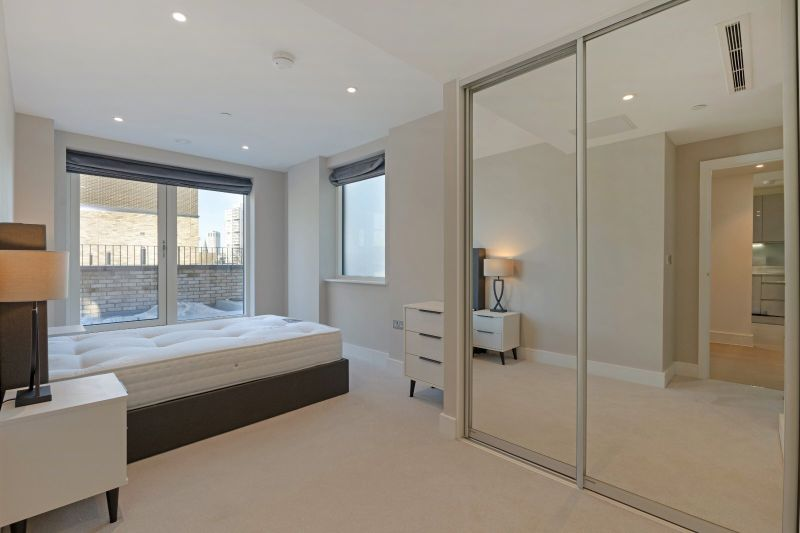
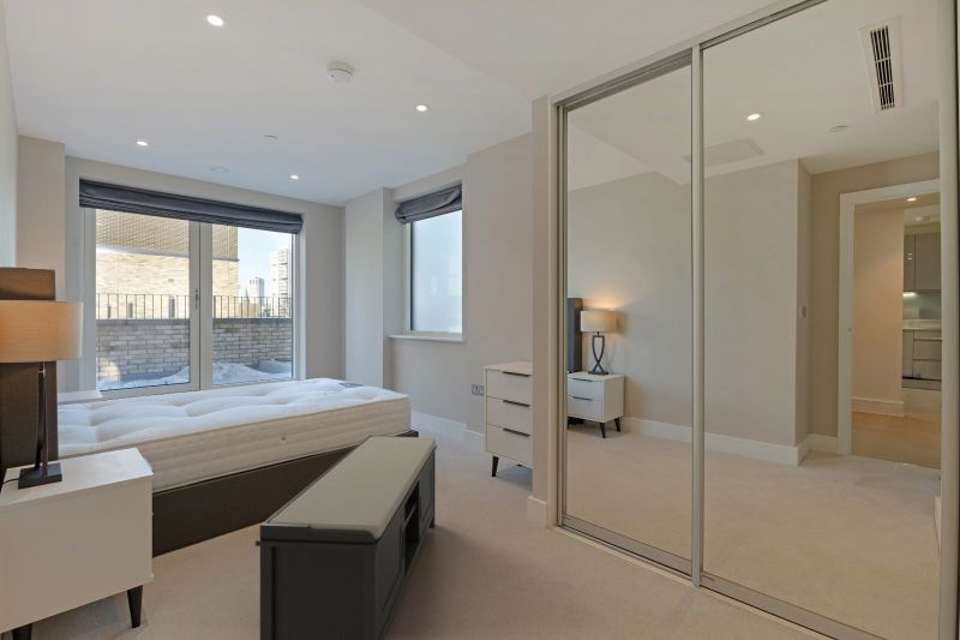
+ bench [254,435,438,640]
